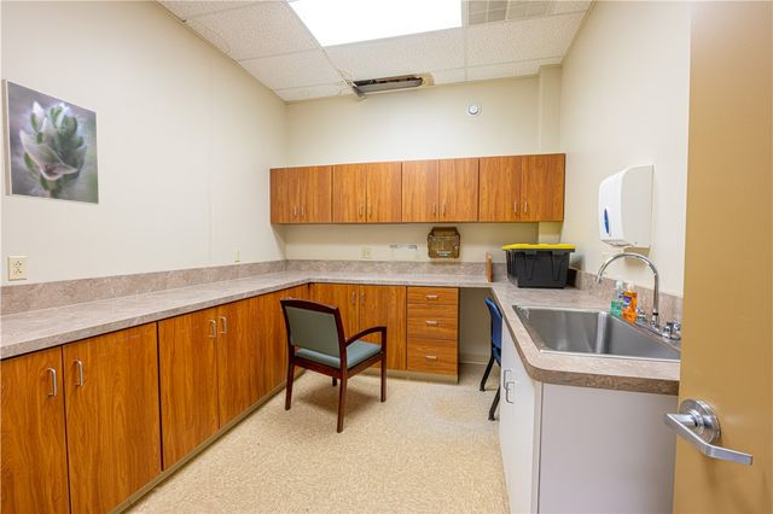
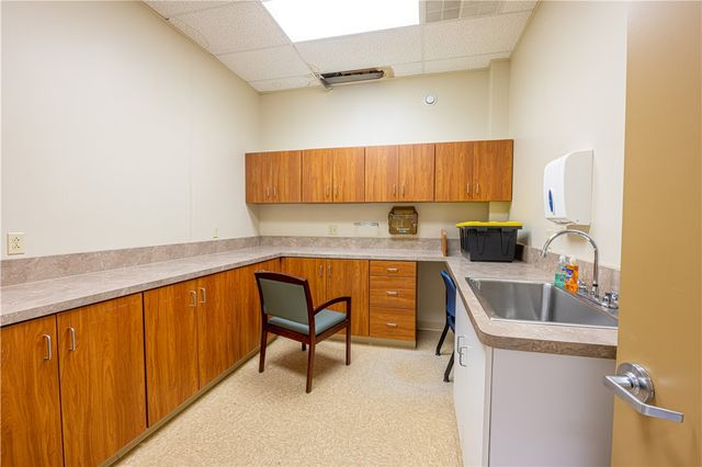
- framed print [0,78,100,206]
